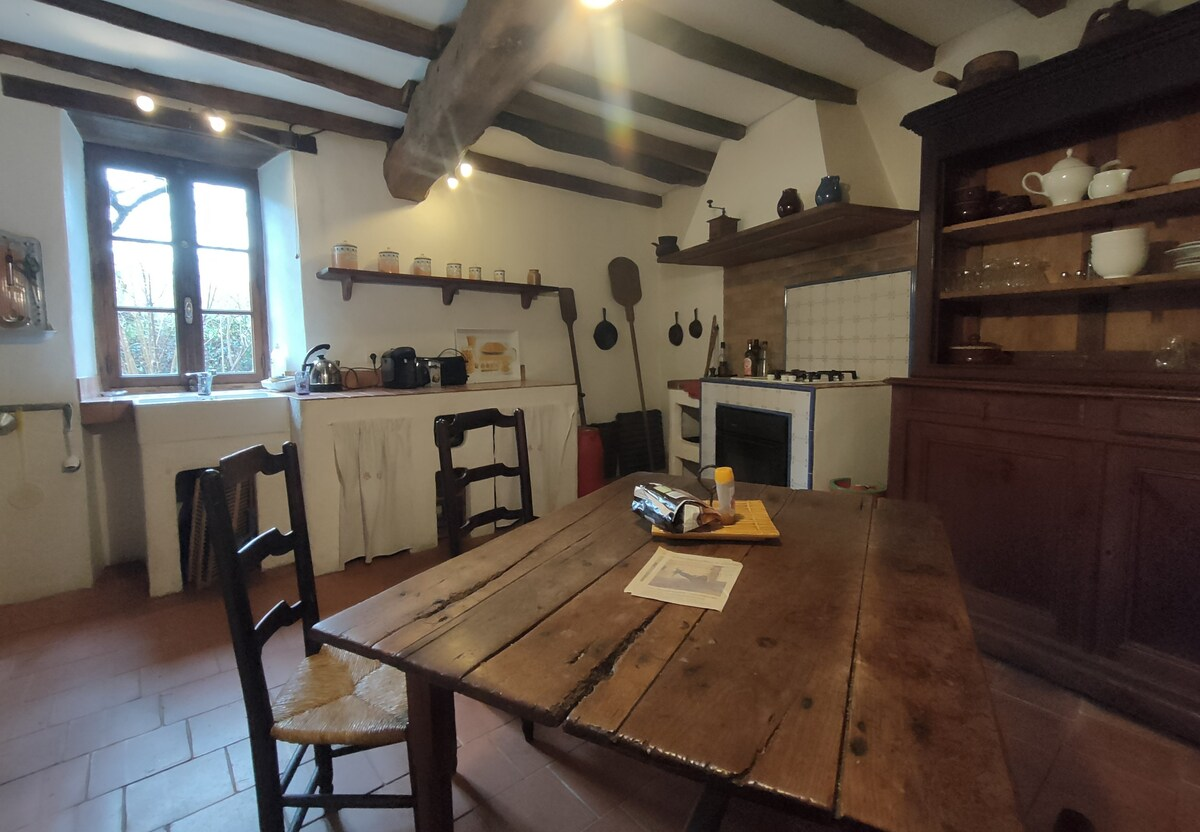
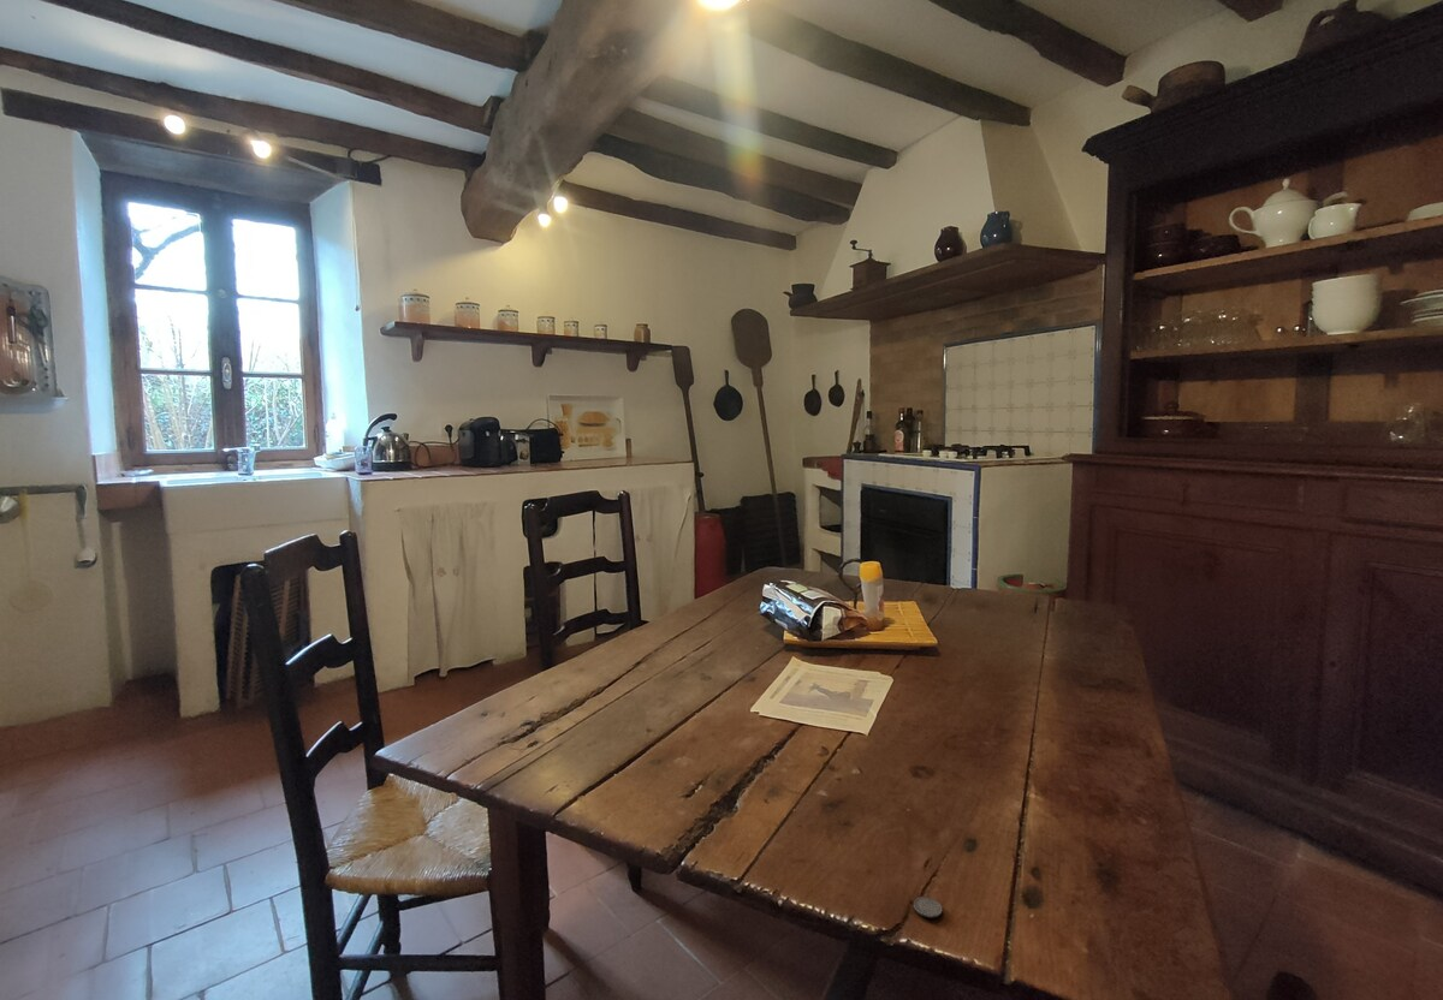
+ coin [913,895,943,918]
